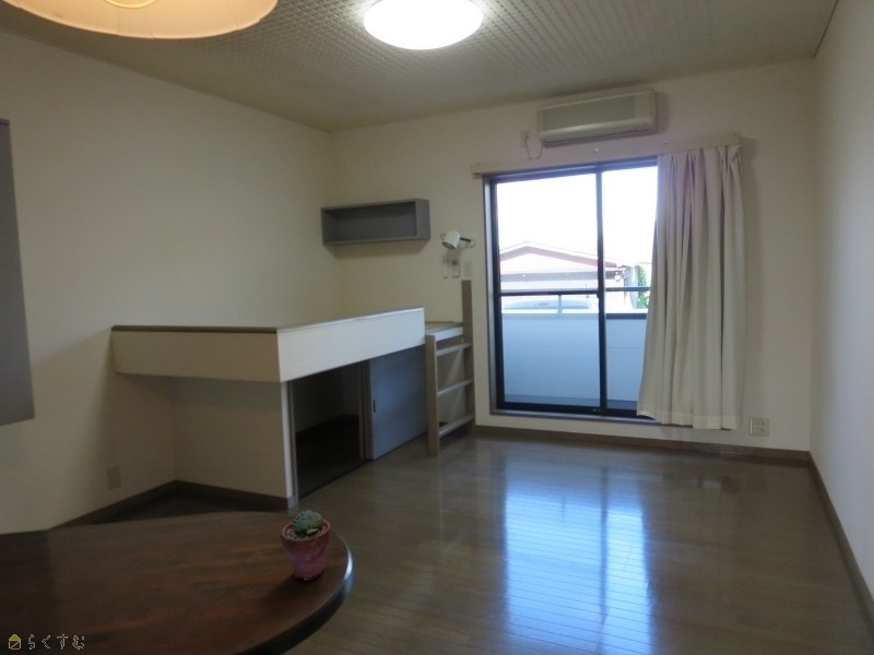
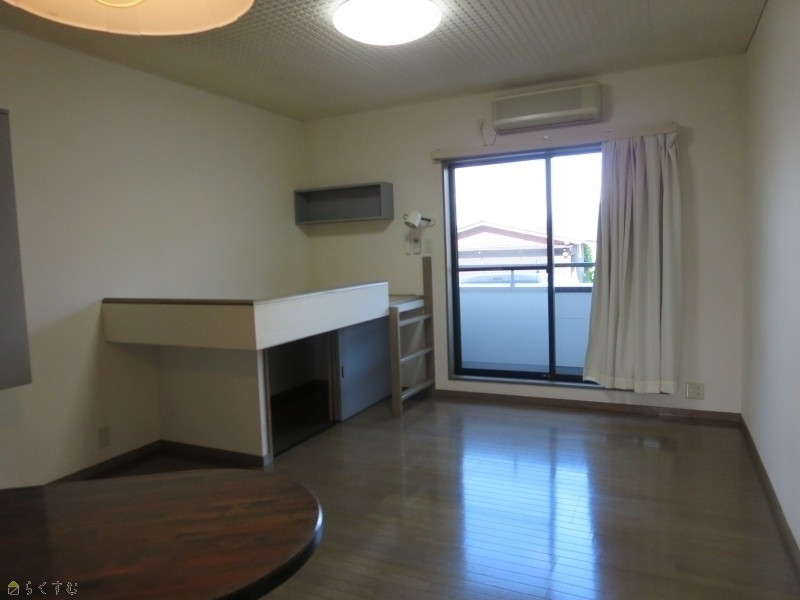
- potted succulent [280,509,332,582]
